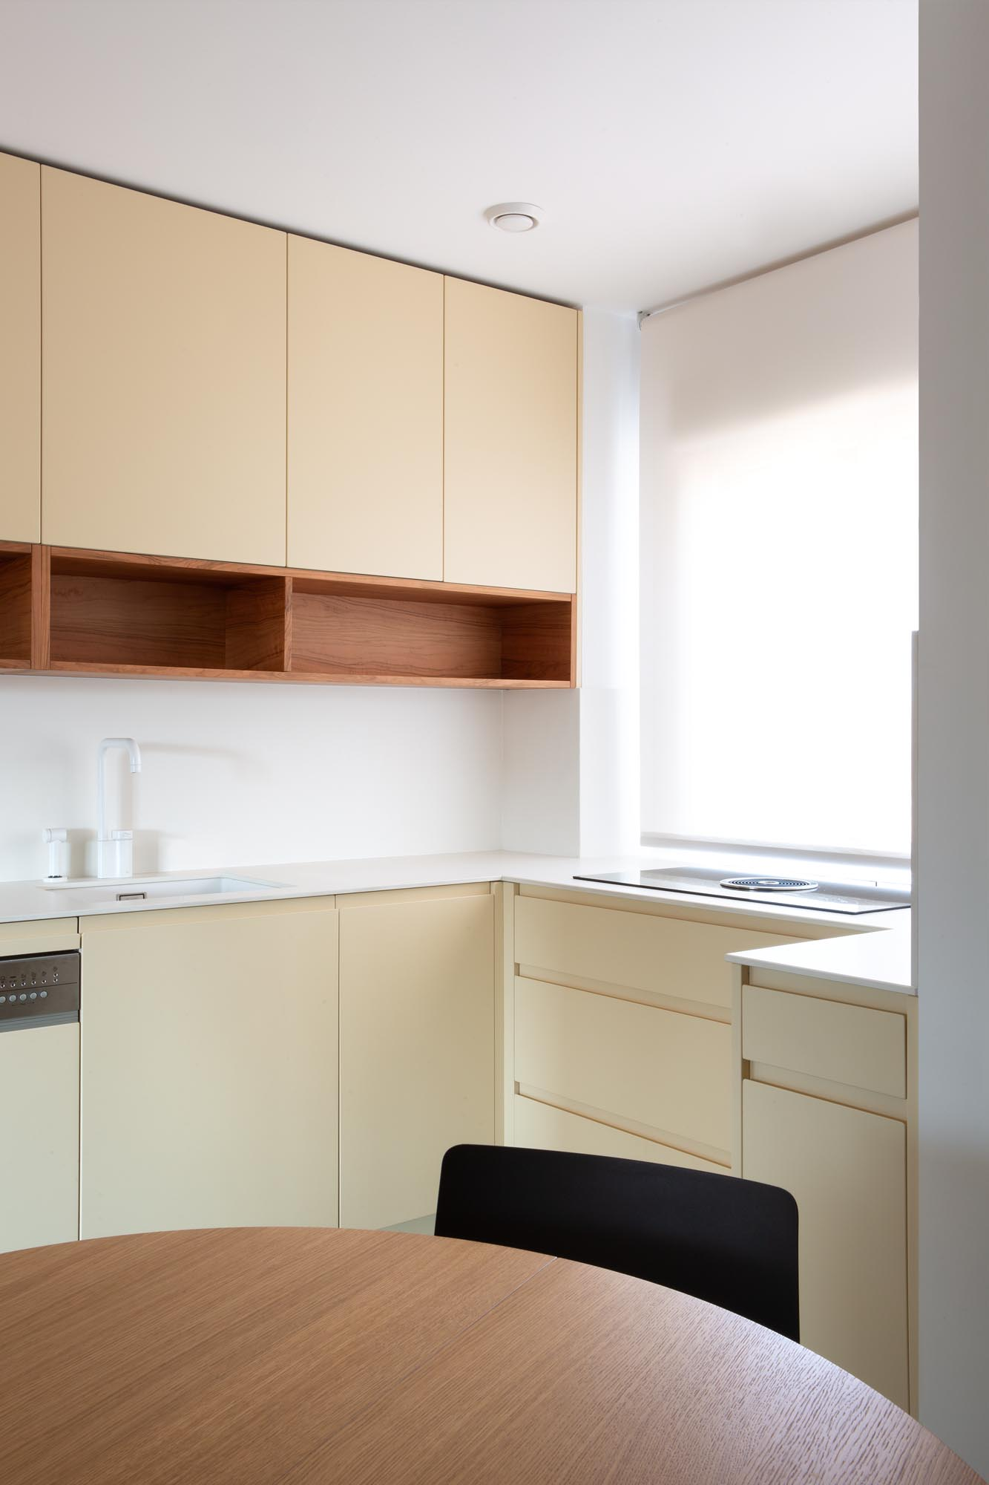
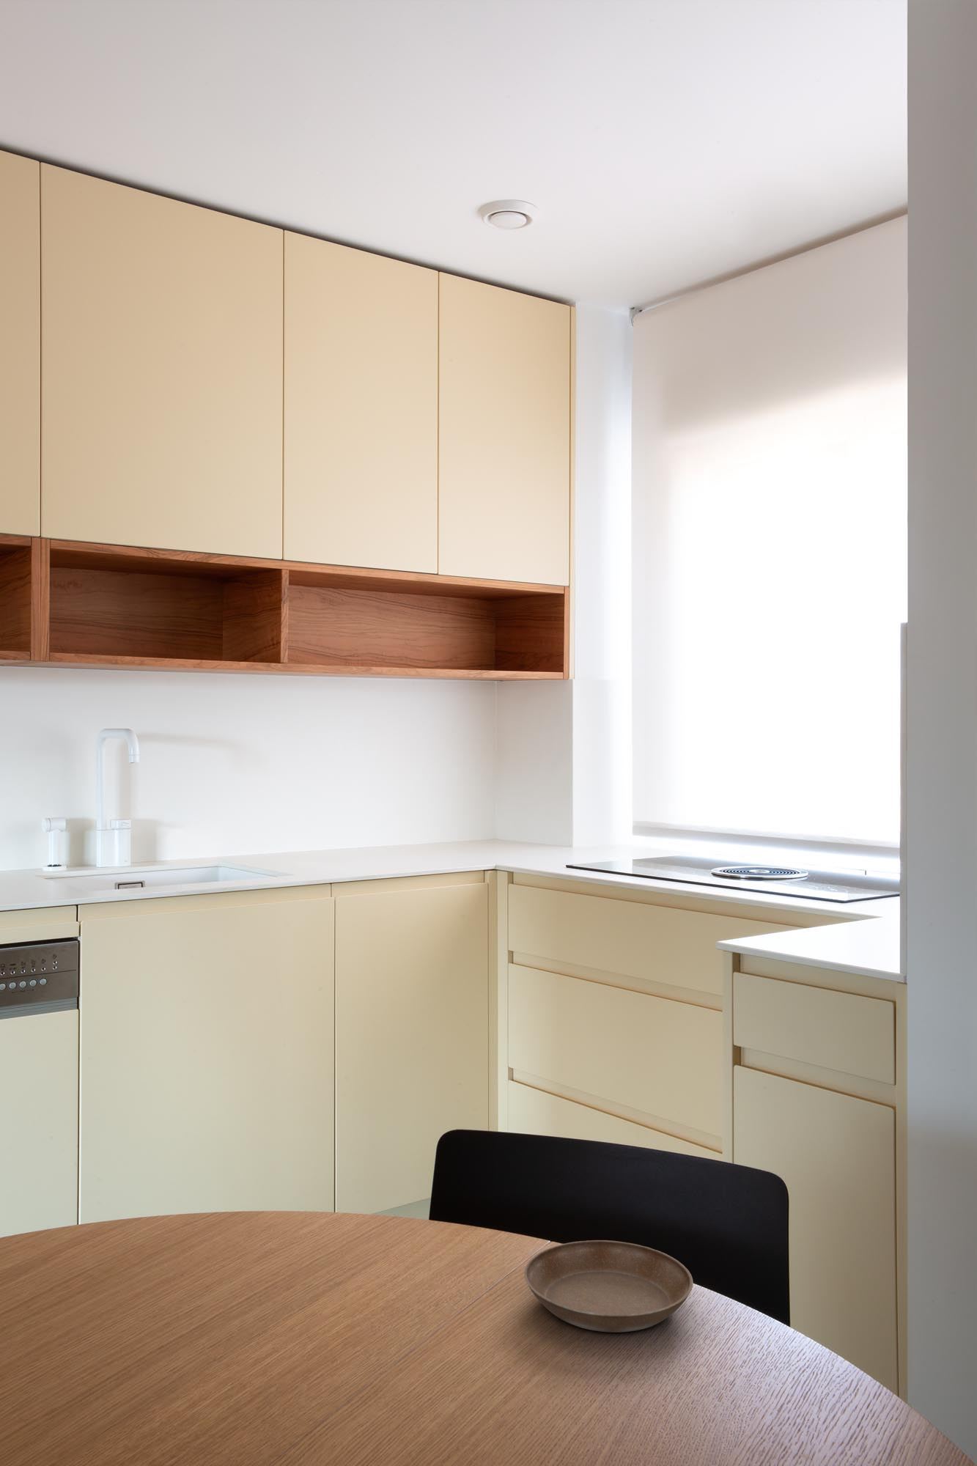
+ saucer [523,1239,695,1333]
